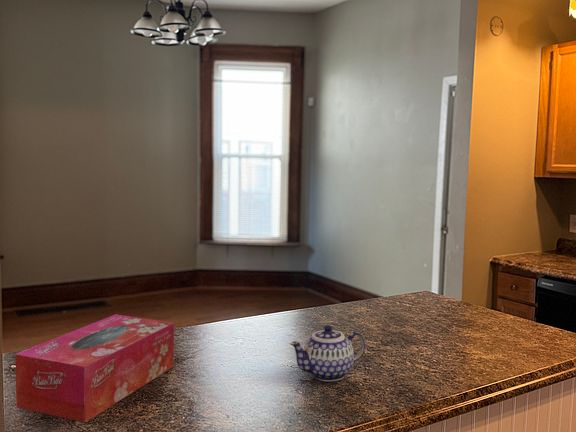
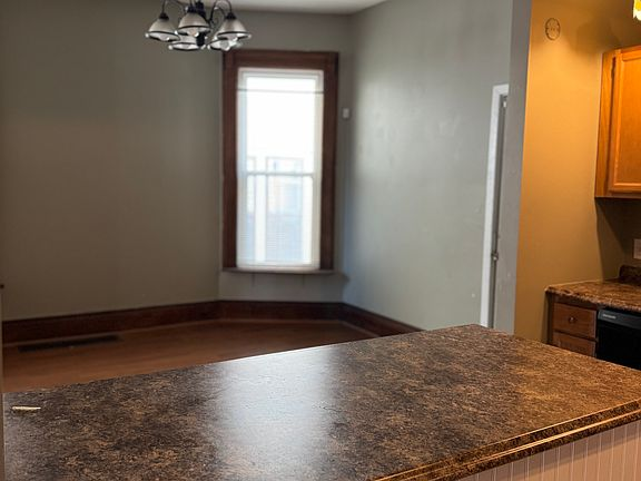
- tissue box [14,313,175,423]
- teapot [289,324,366,382]
